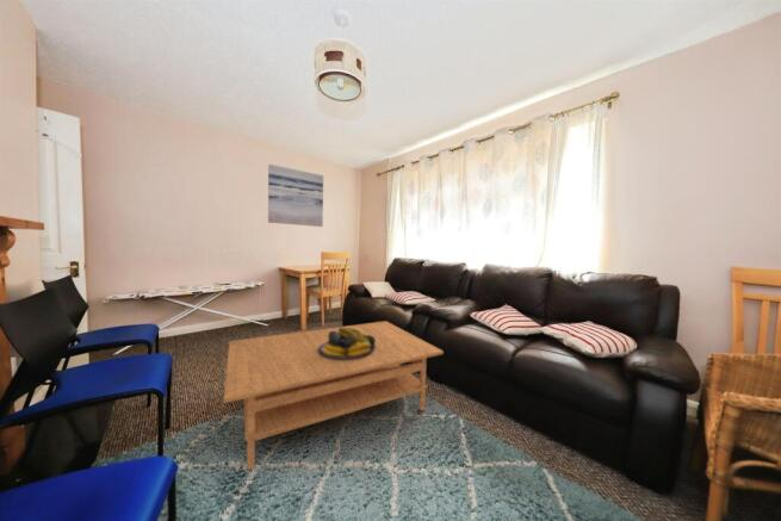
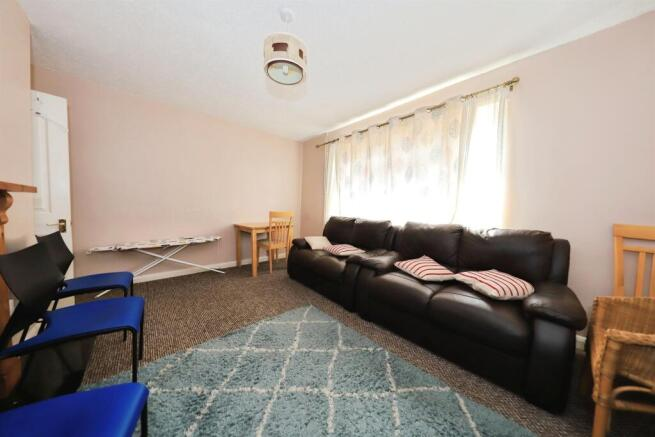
- wall art [267,163,324,228]
- coffee table [223,320,445,471]
- fruit bowl [318,328,376,360]
